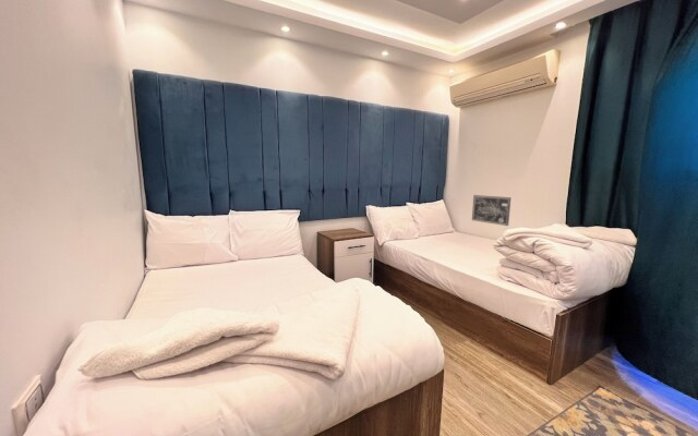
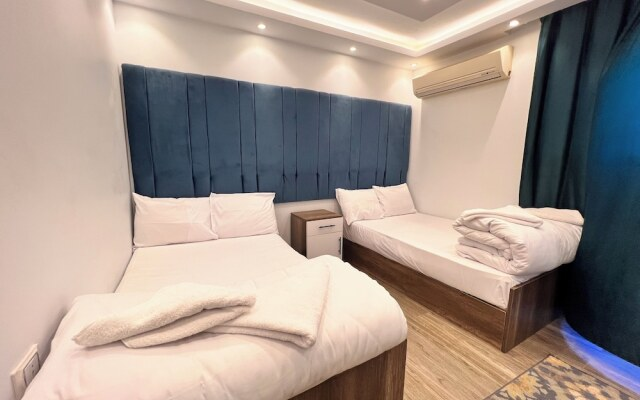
- wall art [471,194,512,227]
